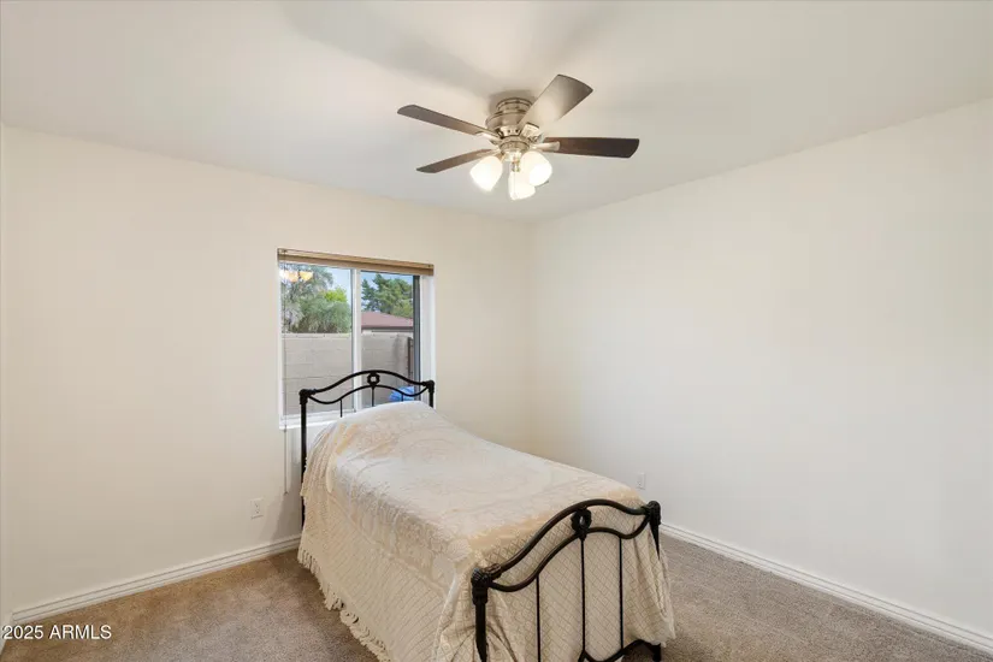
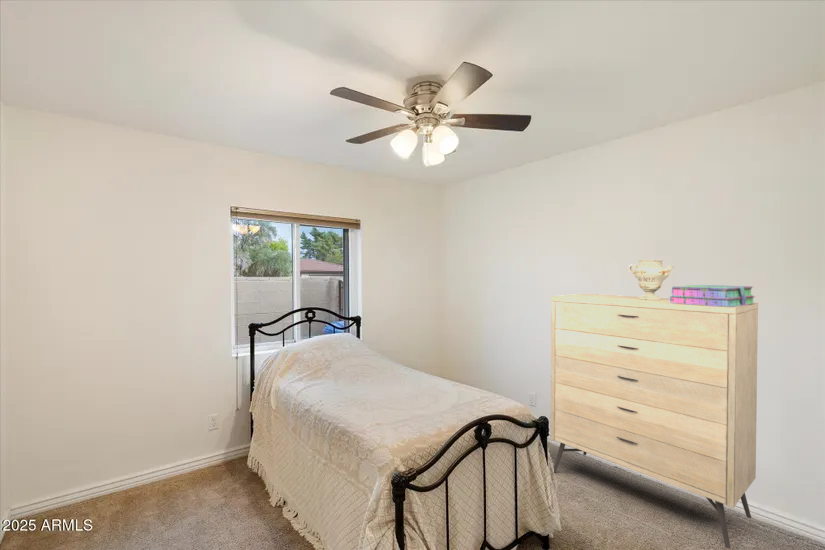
+ dresser [550,293,759,550]
+ decorative vase [627,259,675,300]
+ stack of books [668,284,757,307]
